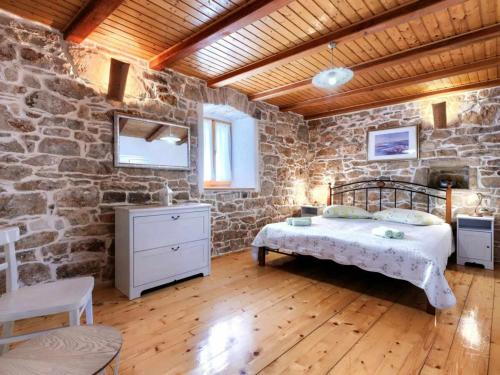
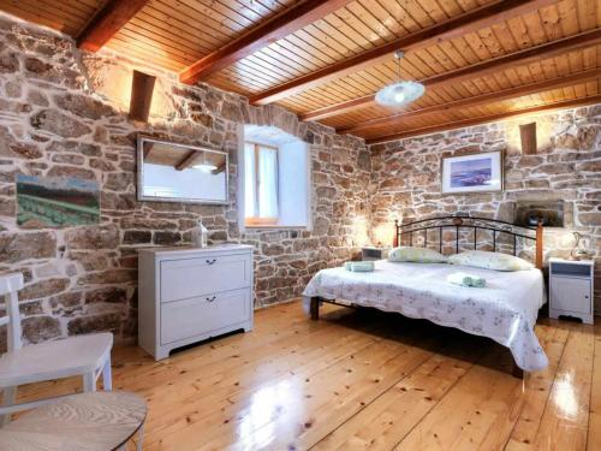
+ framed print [13,172,102,227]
